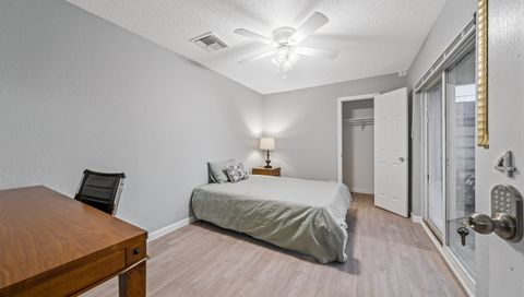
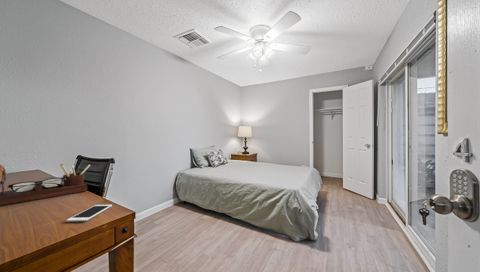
+ cell phone [65,204,113,223]
+ desk organizer [0,163,91,206]
